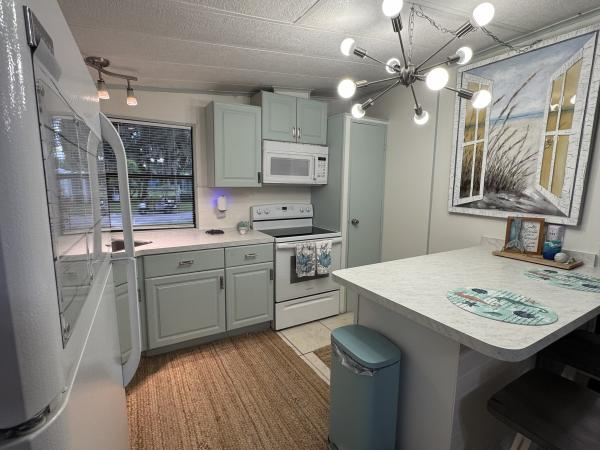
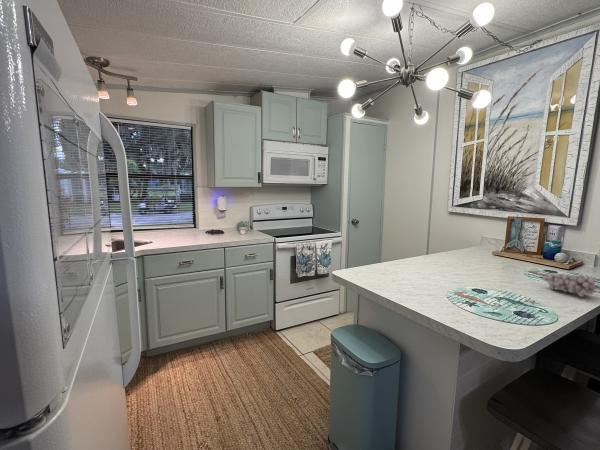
+ fruit [541,272,599,298]
